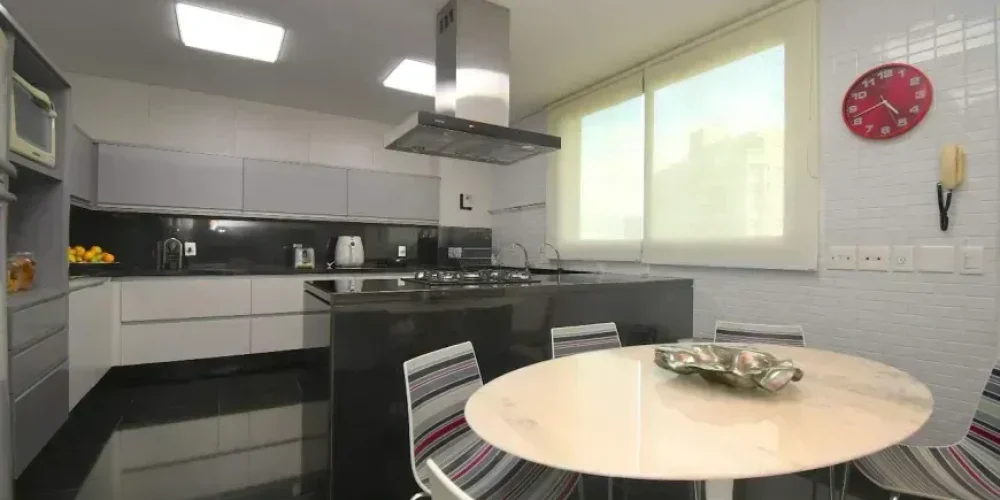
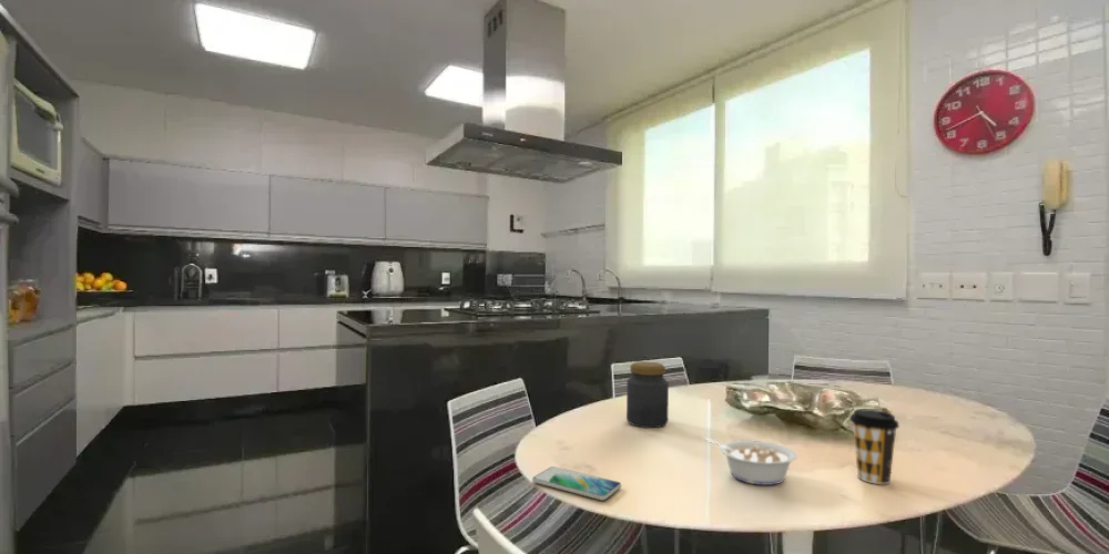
+ jar [625,360,670,429]
+ smartphone [531,465,622,502]
+ coffee cup [848,409,901,485]
+ legume [704,437,798,486]
